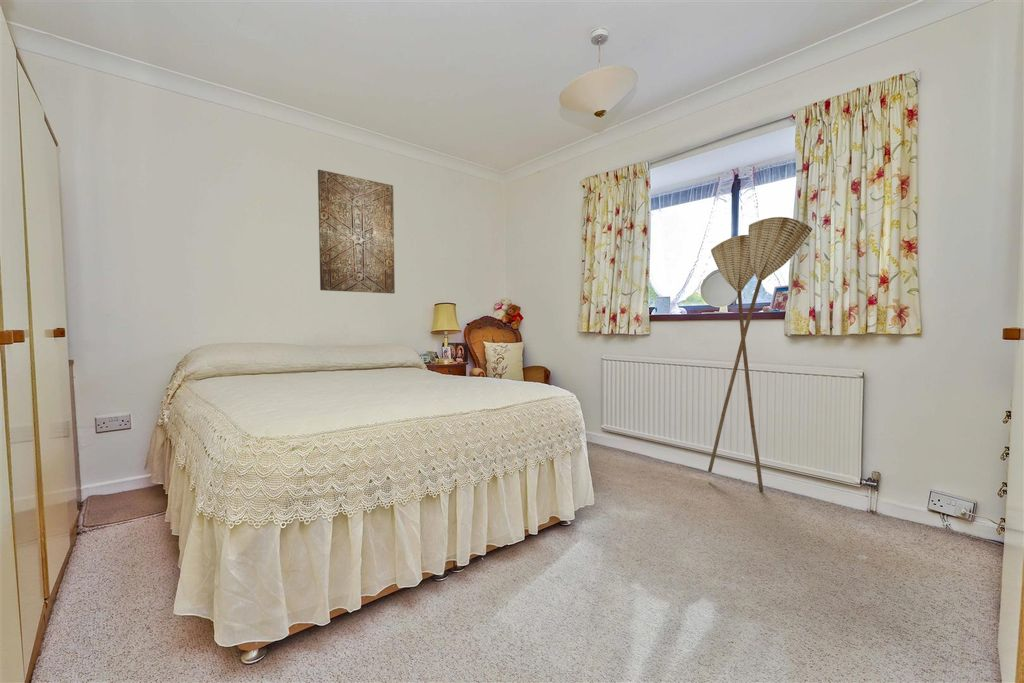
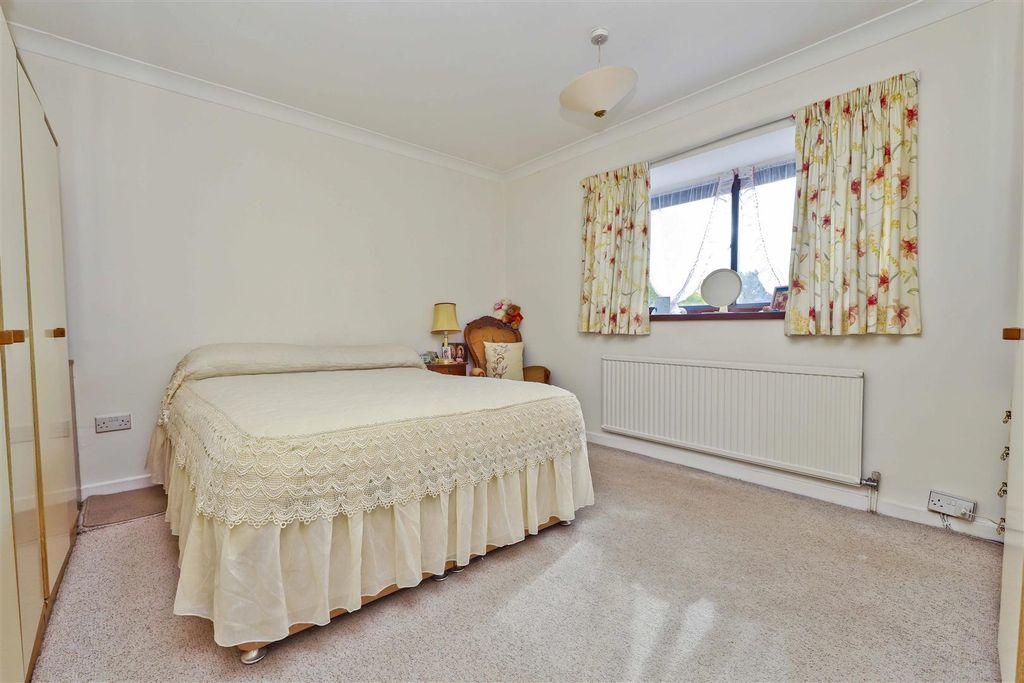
- floor lamp [707,216,813,493]
- wall art [317,169,396,294]
